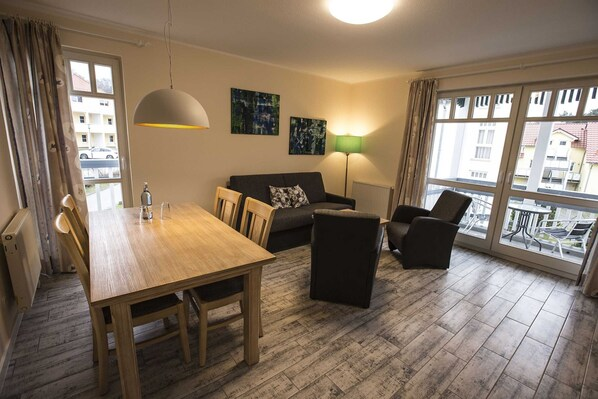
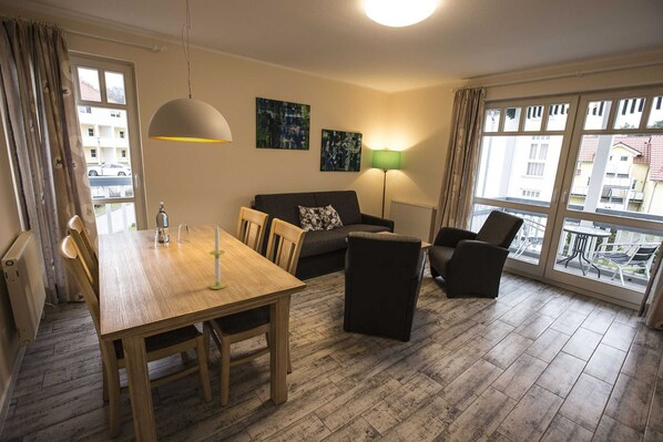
+ candle [207,223,228,290]
